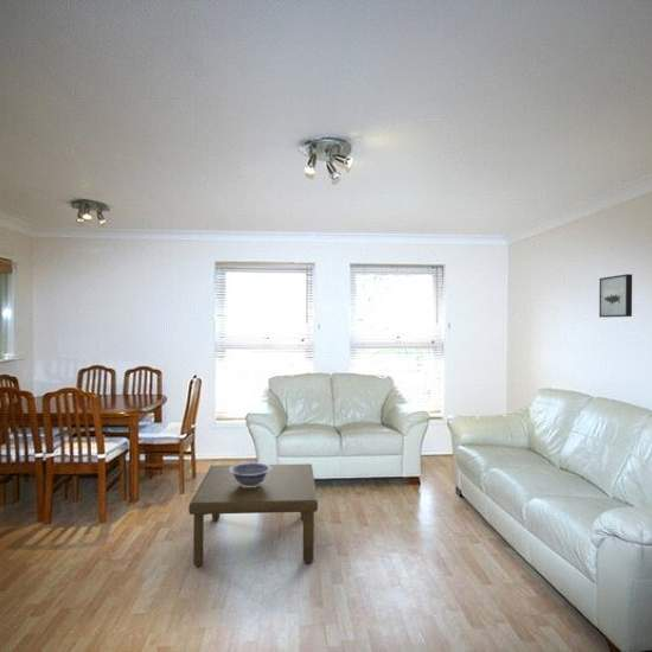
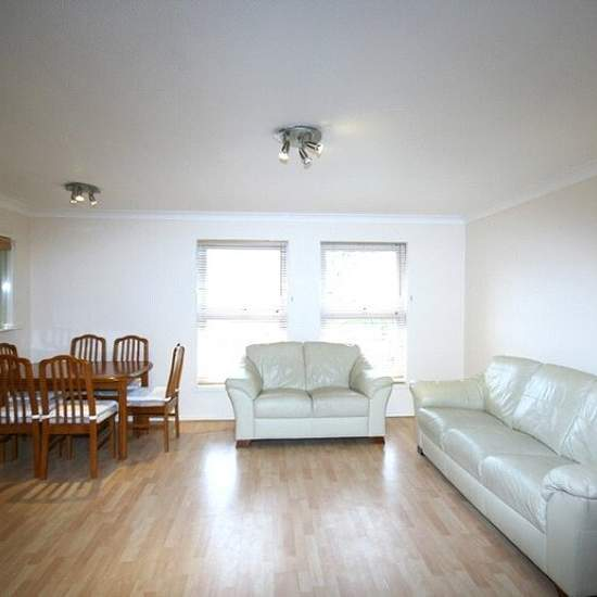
- coffee table [187,462,319,568]
- wall art [599,273,633,319]
- decorative bowl [229,461,271,487]
